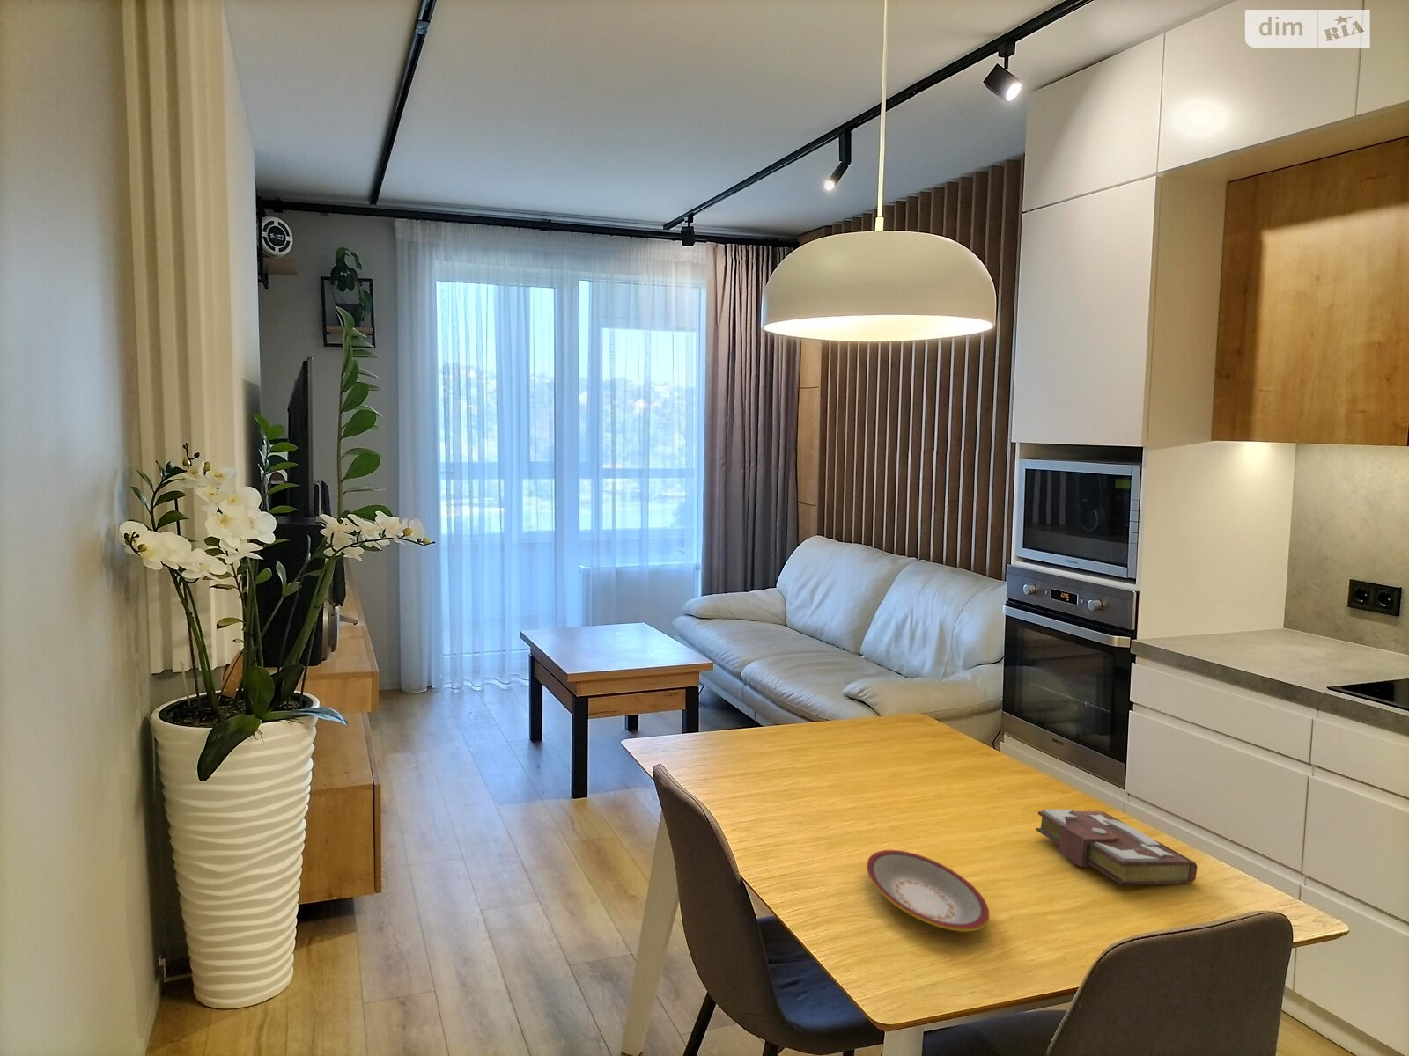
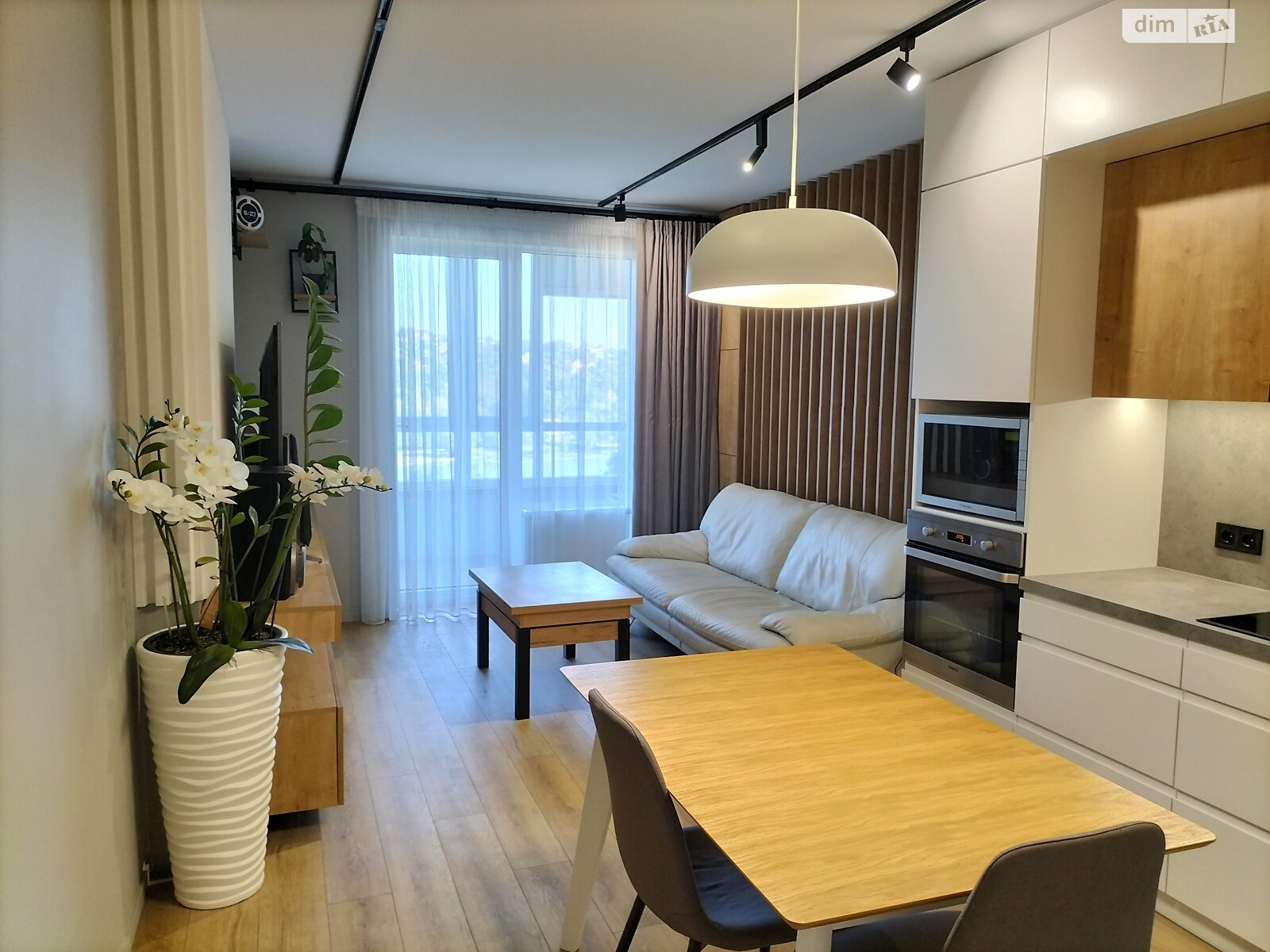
- book [1035,809,1198,885]
- plate [865,850,990,933]
